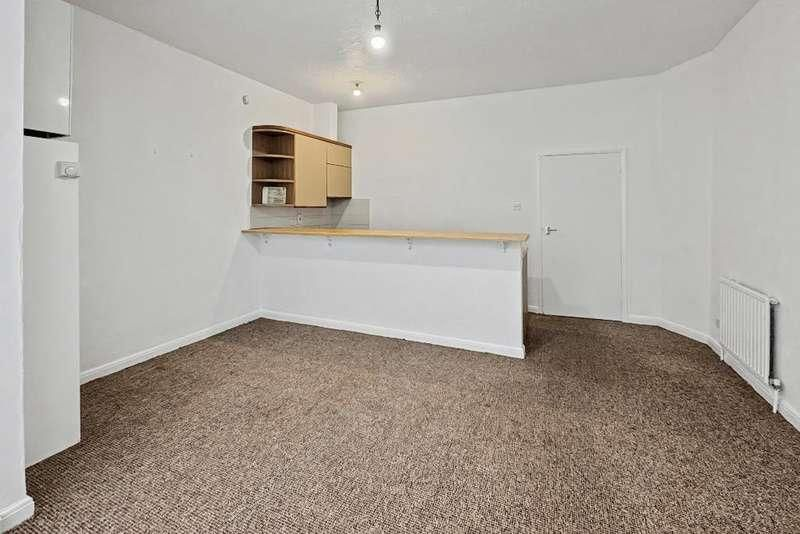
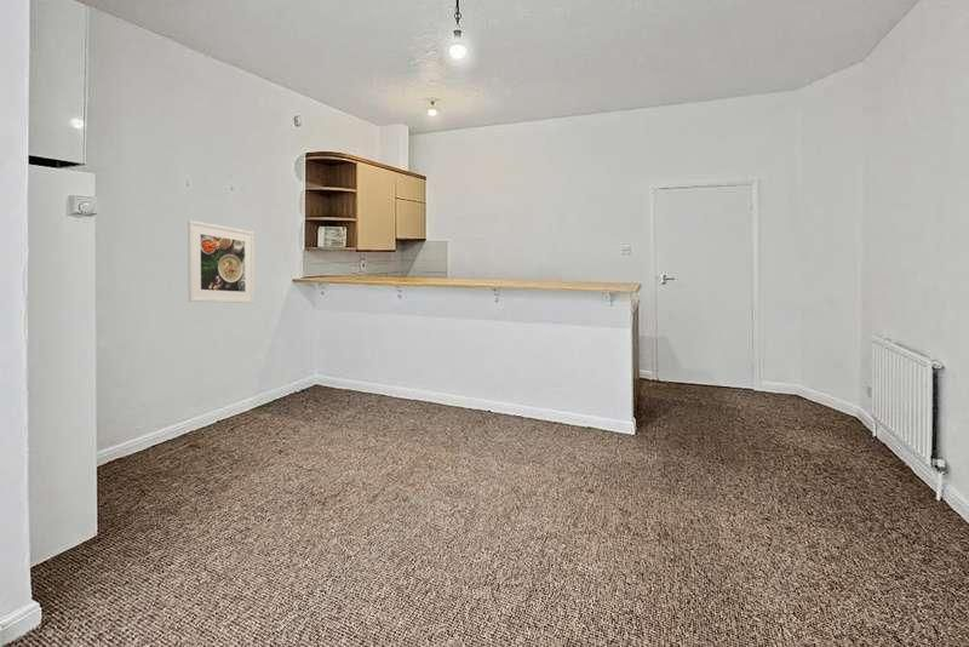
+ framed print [187,219,256,304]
